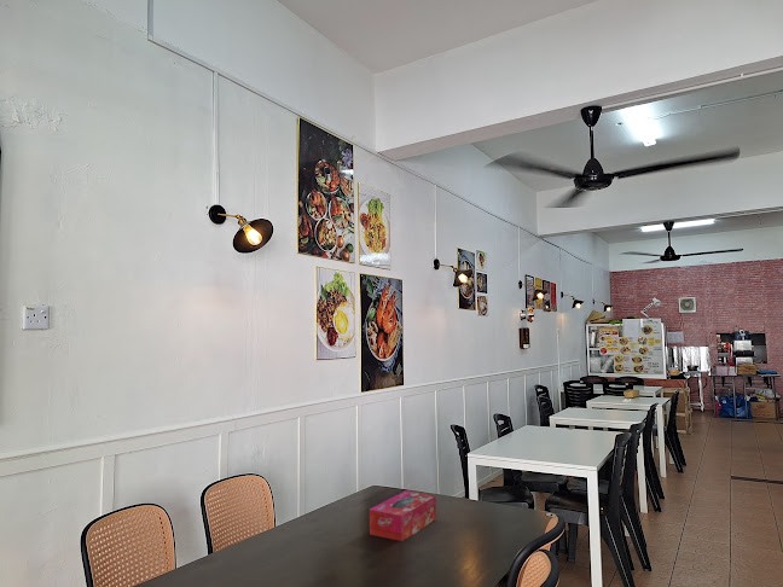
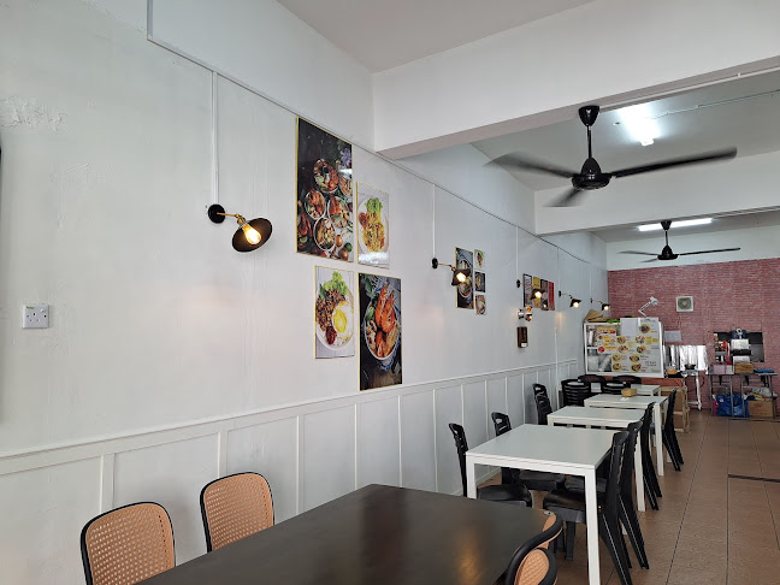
- tissue box [369,489,437,542]
